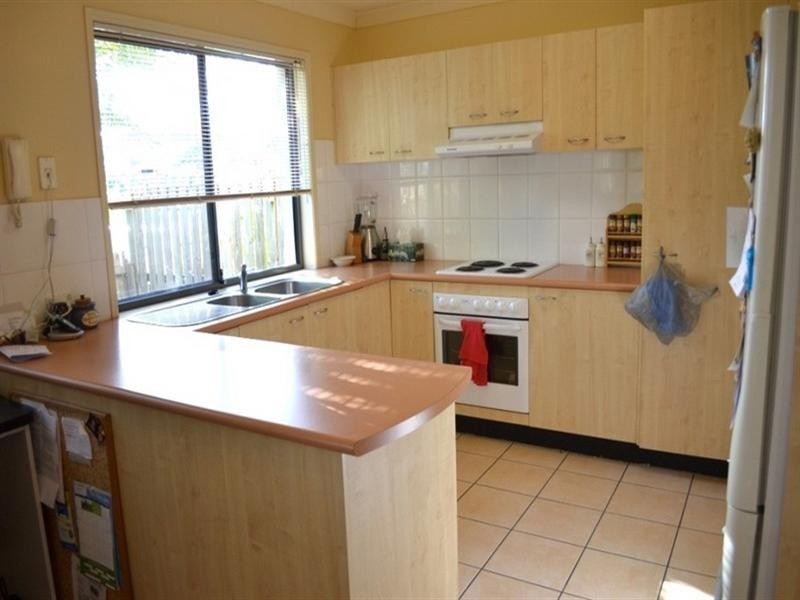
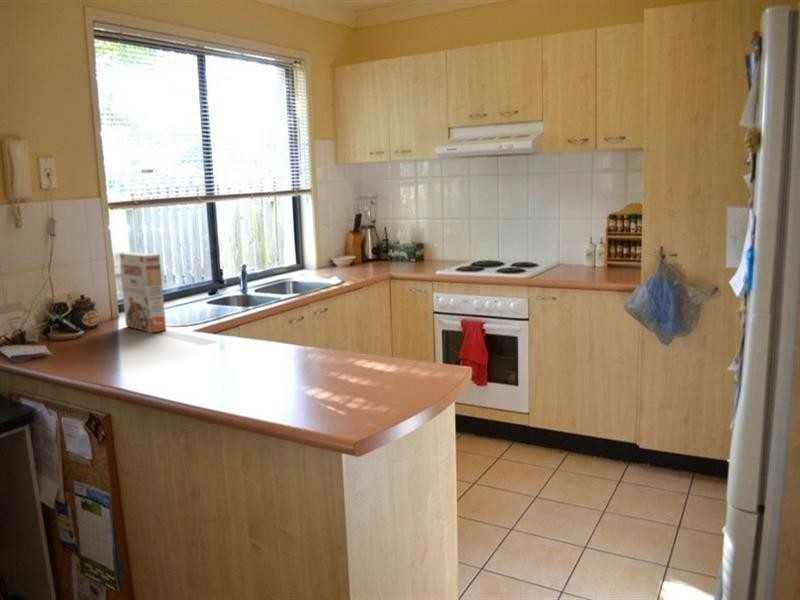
+ cereal box [118,251,167,334]
